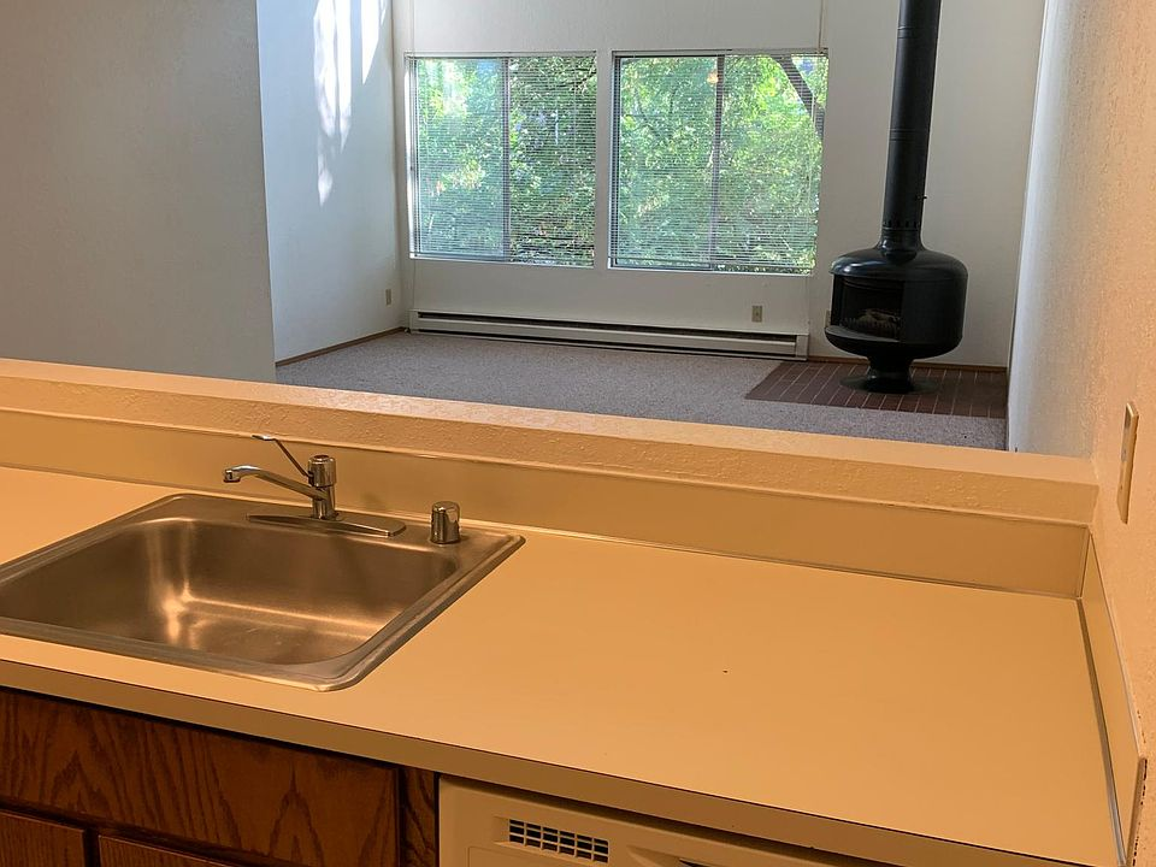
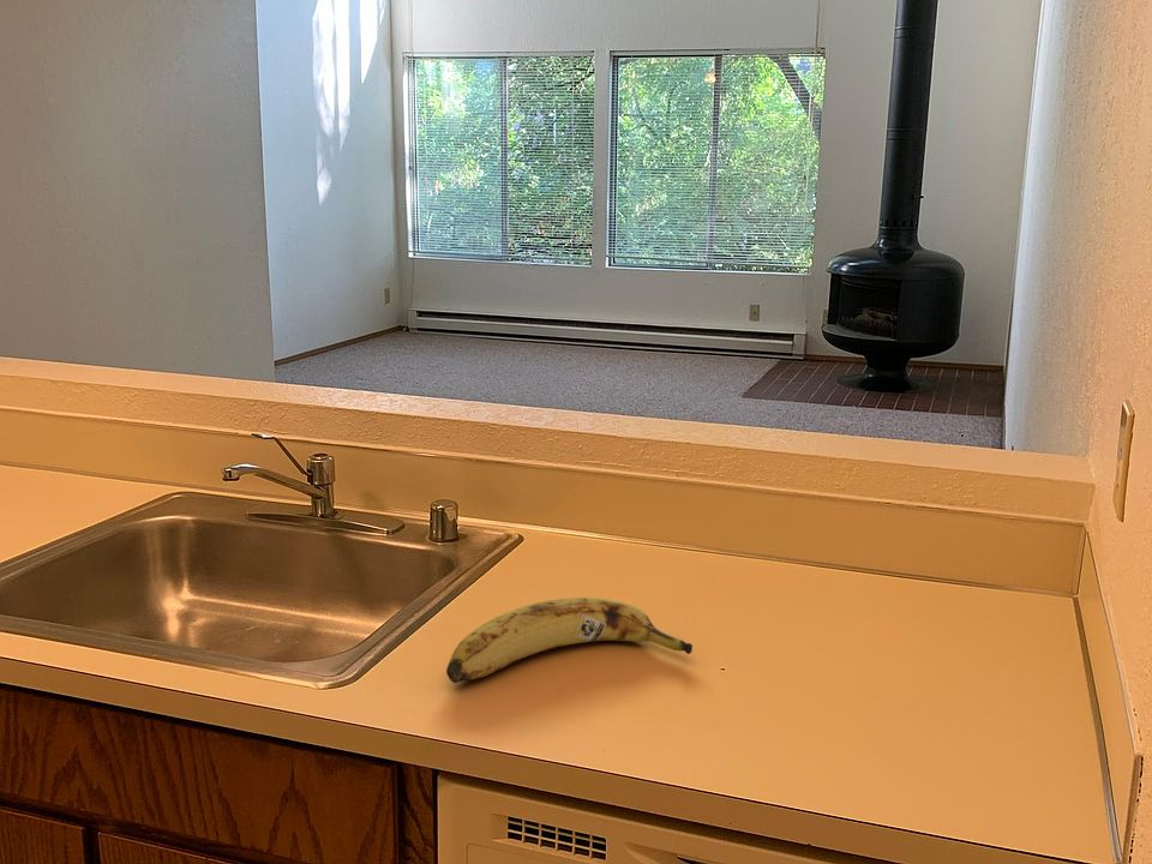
+ fruit [445,596,694,684]
